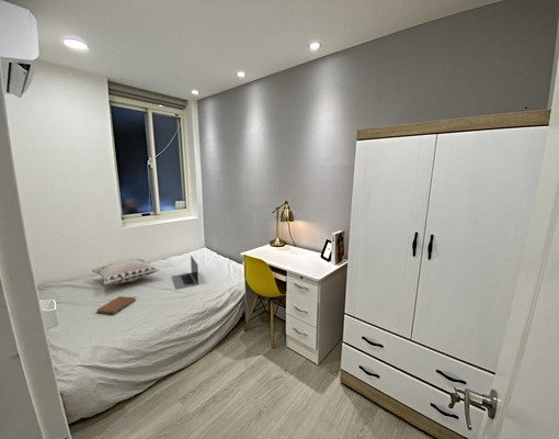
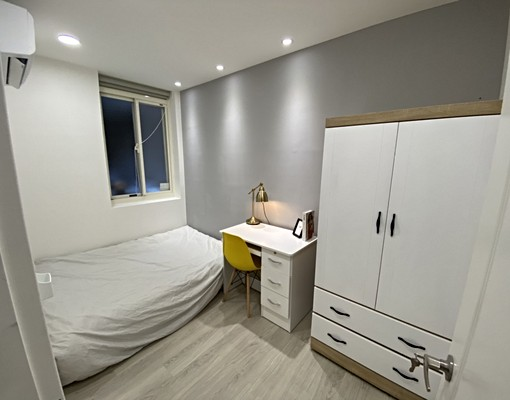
- notebook [95,295,136,316]
- decorative pillow [91,258,160,286]
- laptop [171,255,199,290]
